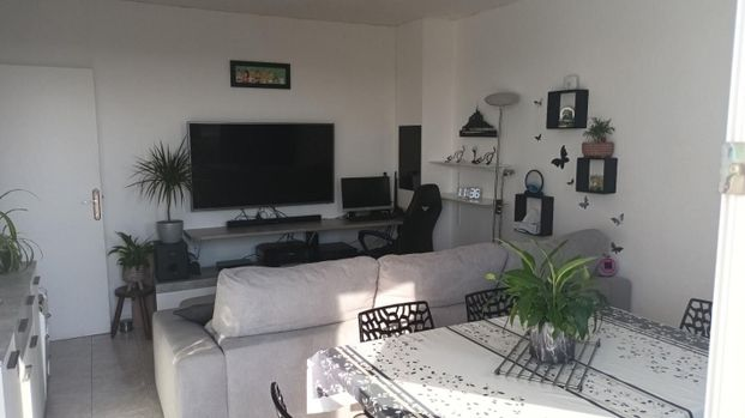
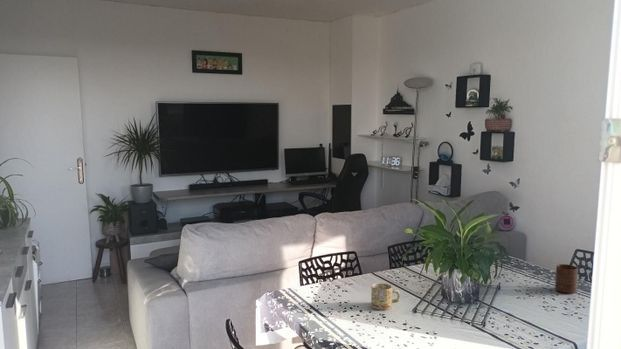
+ cup [554,263,579,294]
+ mug [370,282,401,311]
